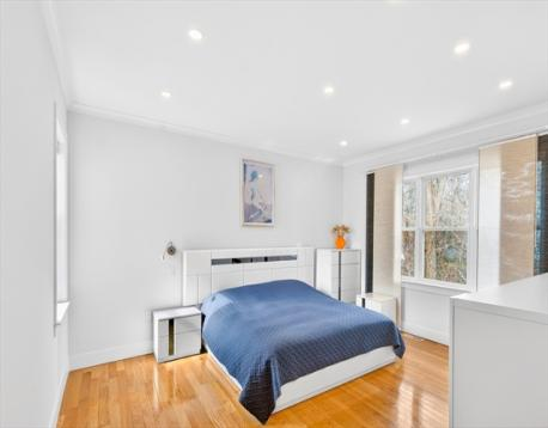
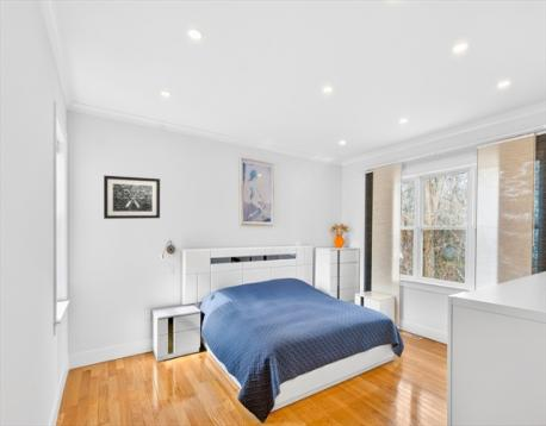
+ wall art [103,174,161,220]
